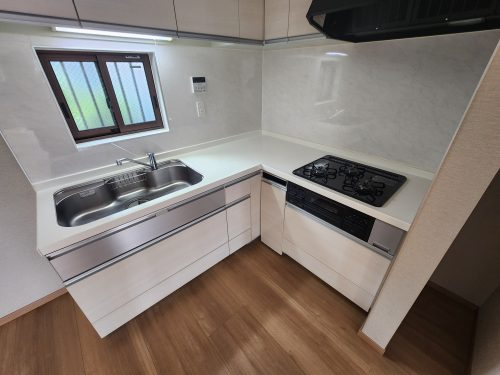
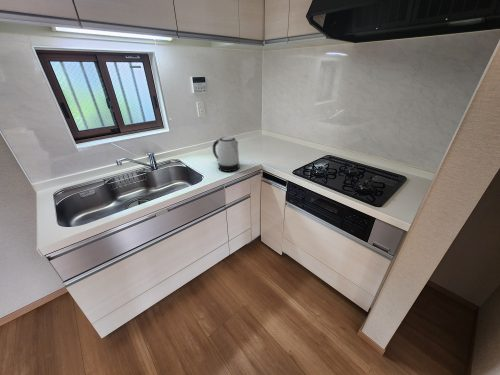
+ kettle [212,136,241,173]
